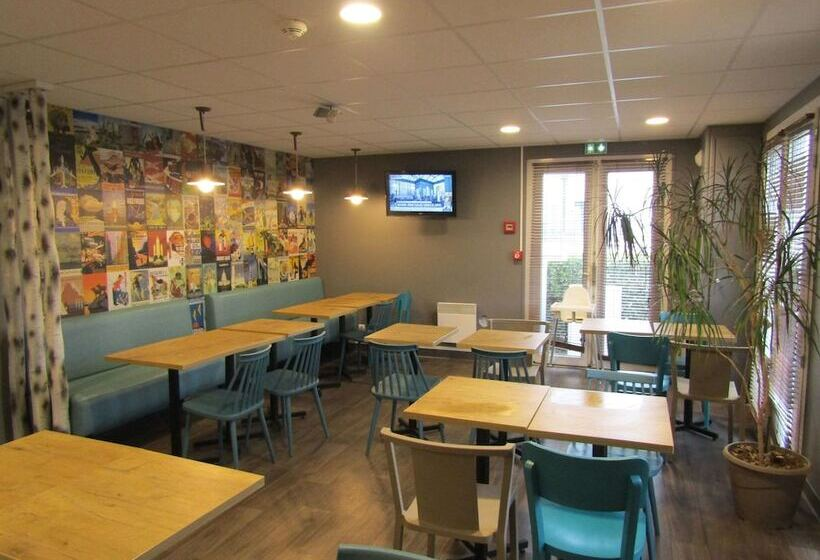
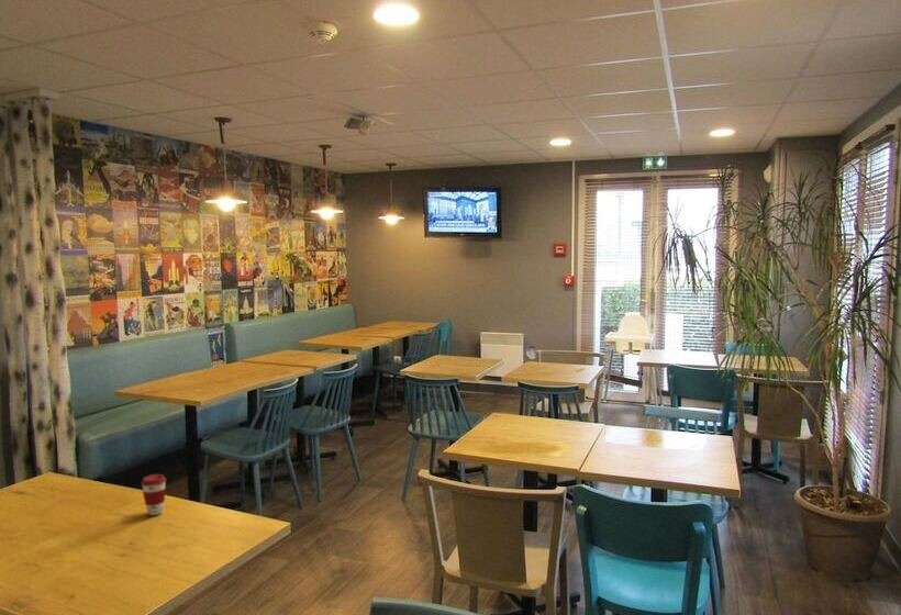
+ coffee cup [140,473,167,516]
